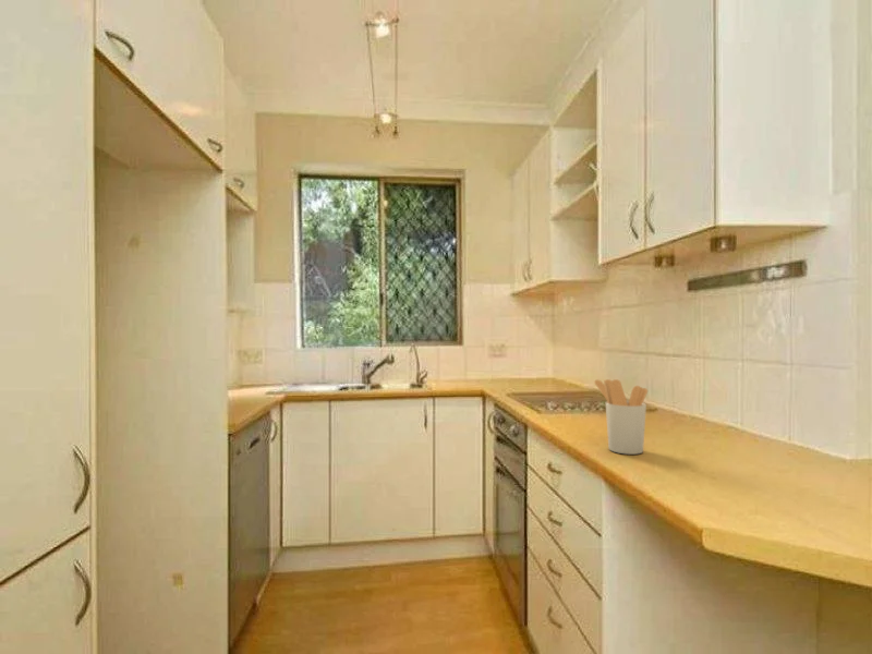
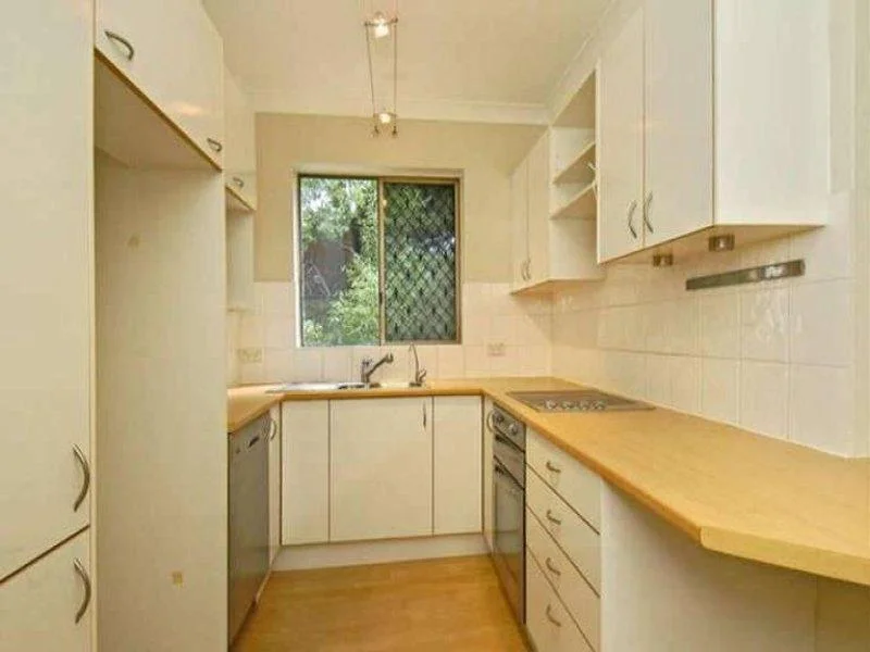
- utensil holder [593,378,649,456]
